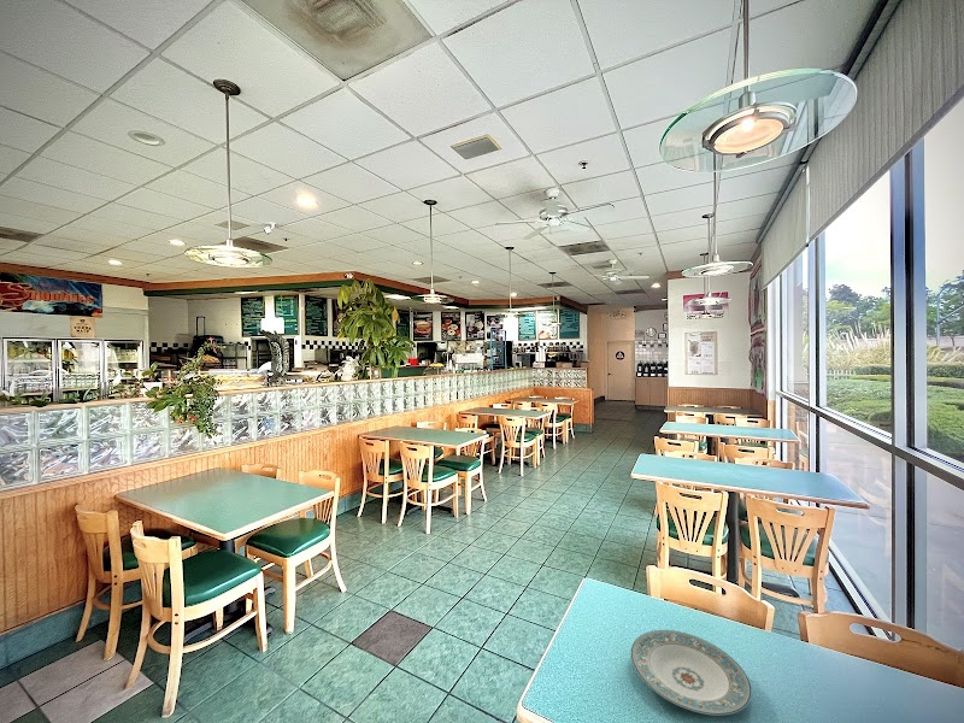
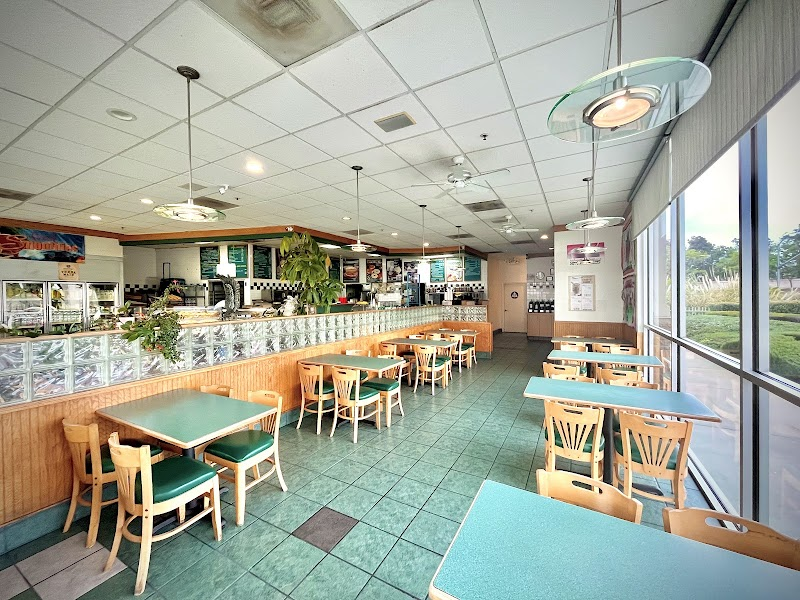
- plate [630,629,753,716]
